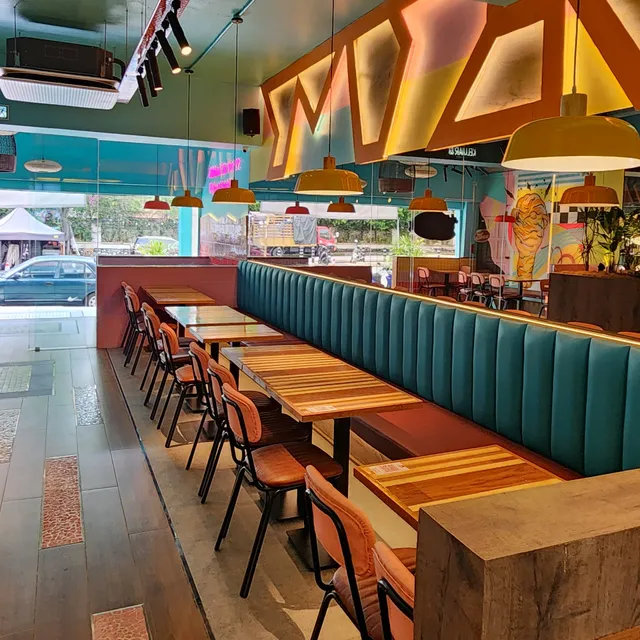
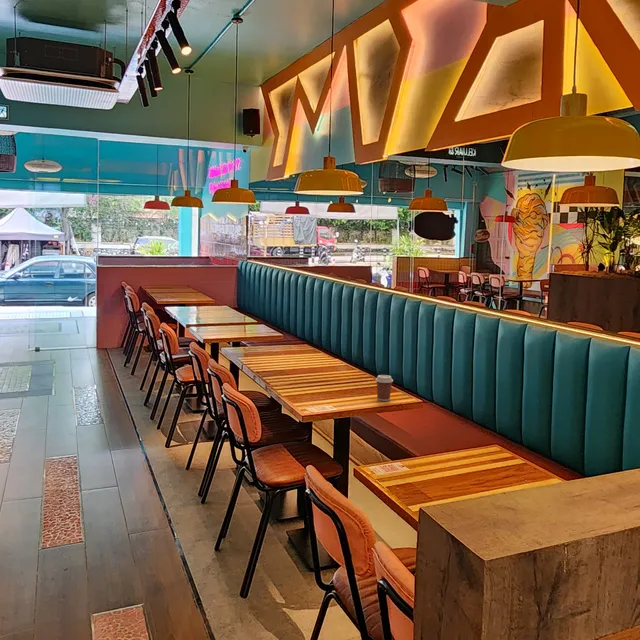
+ coffee cup [374,374,394,402]
